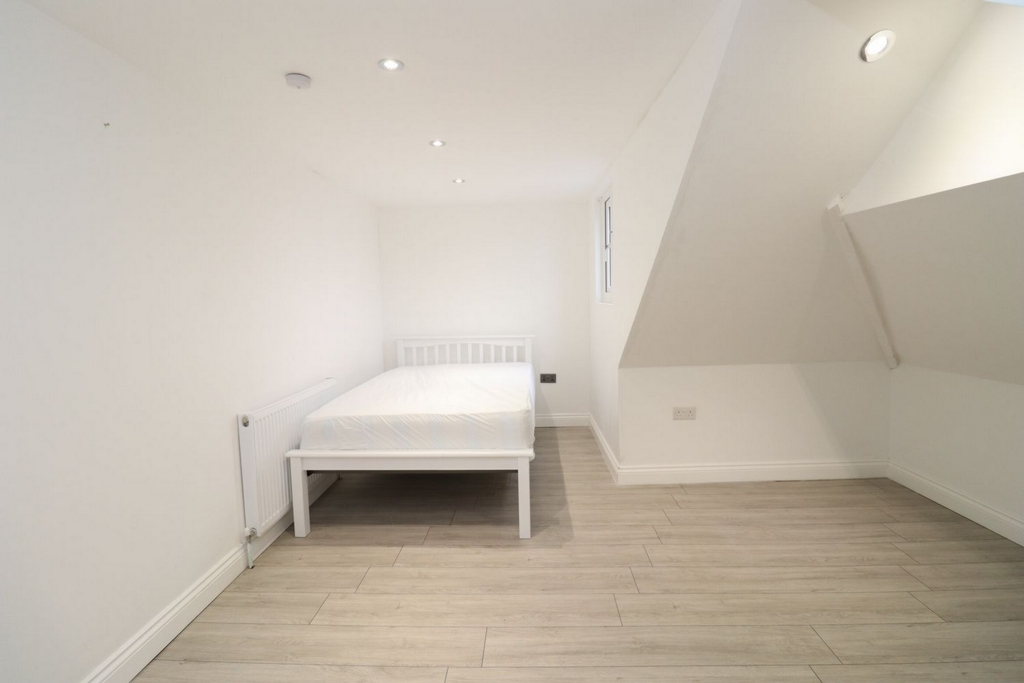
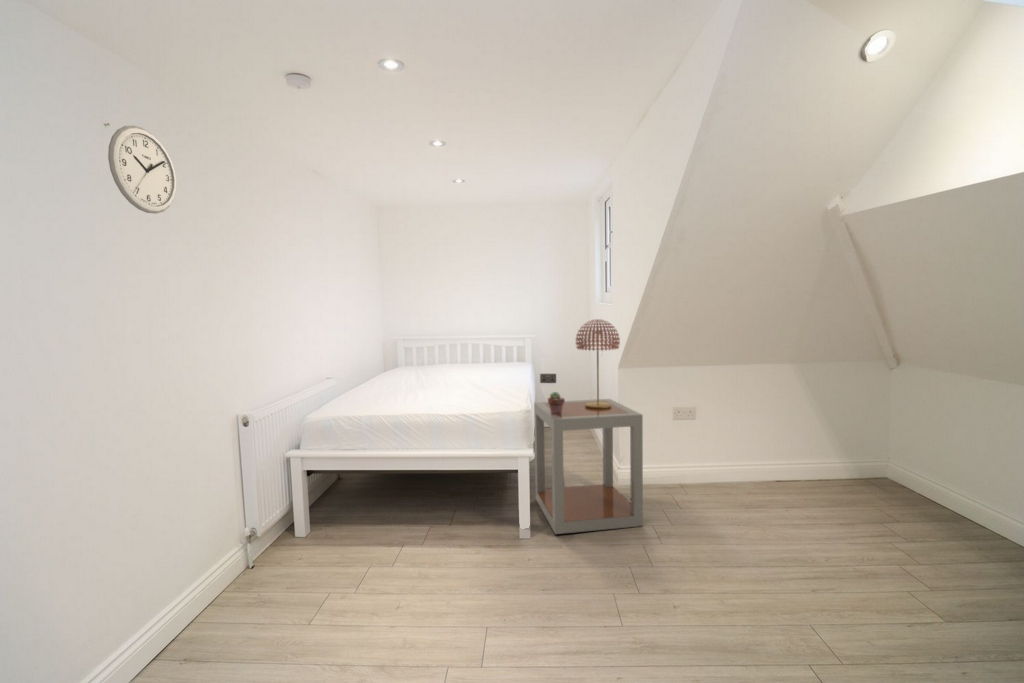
+ potted succulent [547,391,566,415]
+ table lamp [575,318,621,408]
+ side table [533,398,644,535]
+ wall clock [107,125,177,215]
